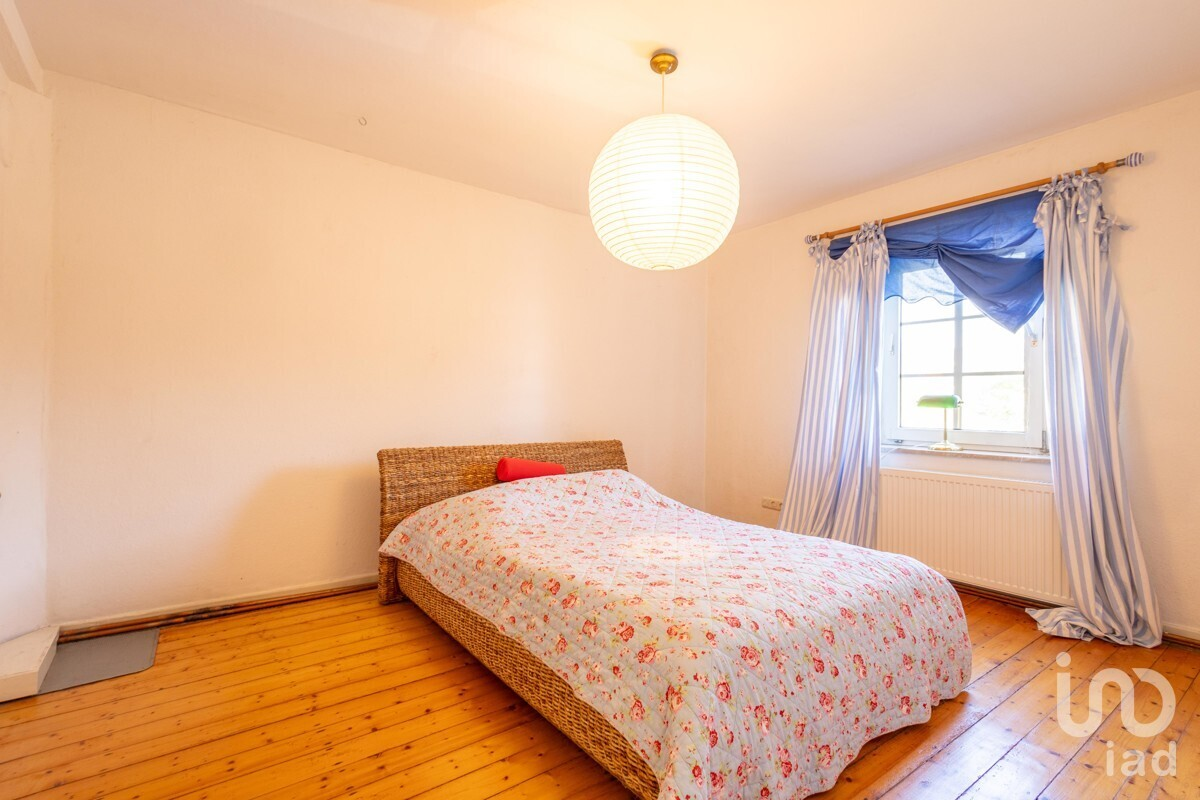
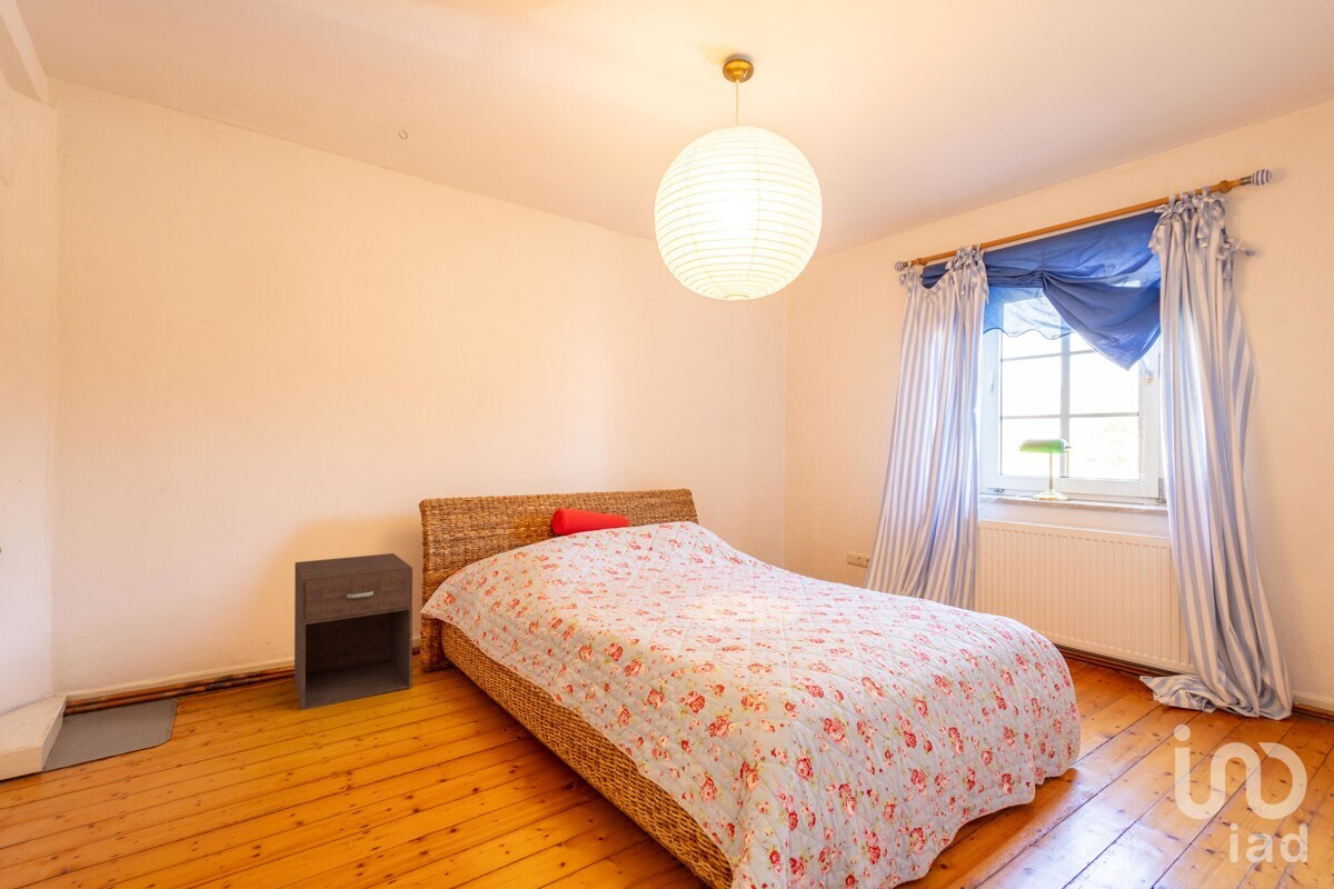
+ nightstand [293,552,414,711]
